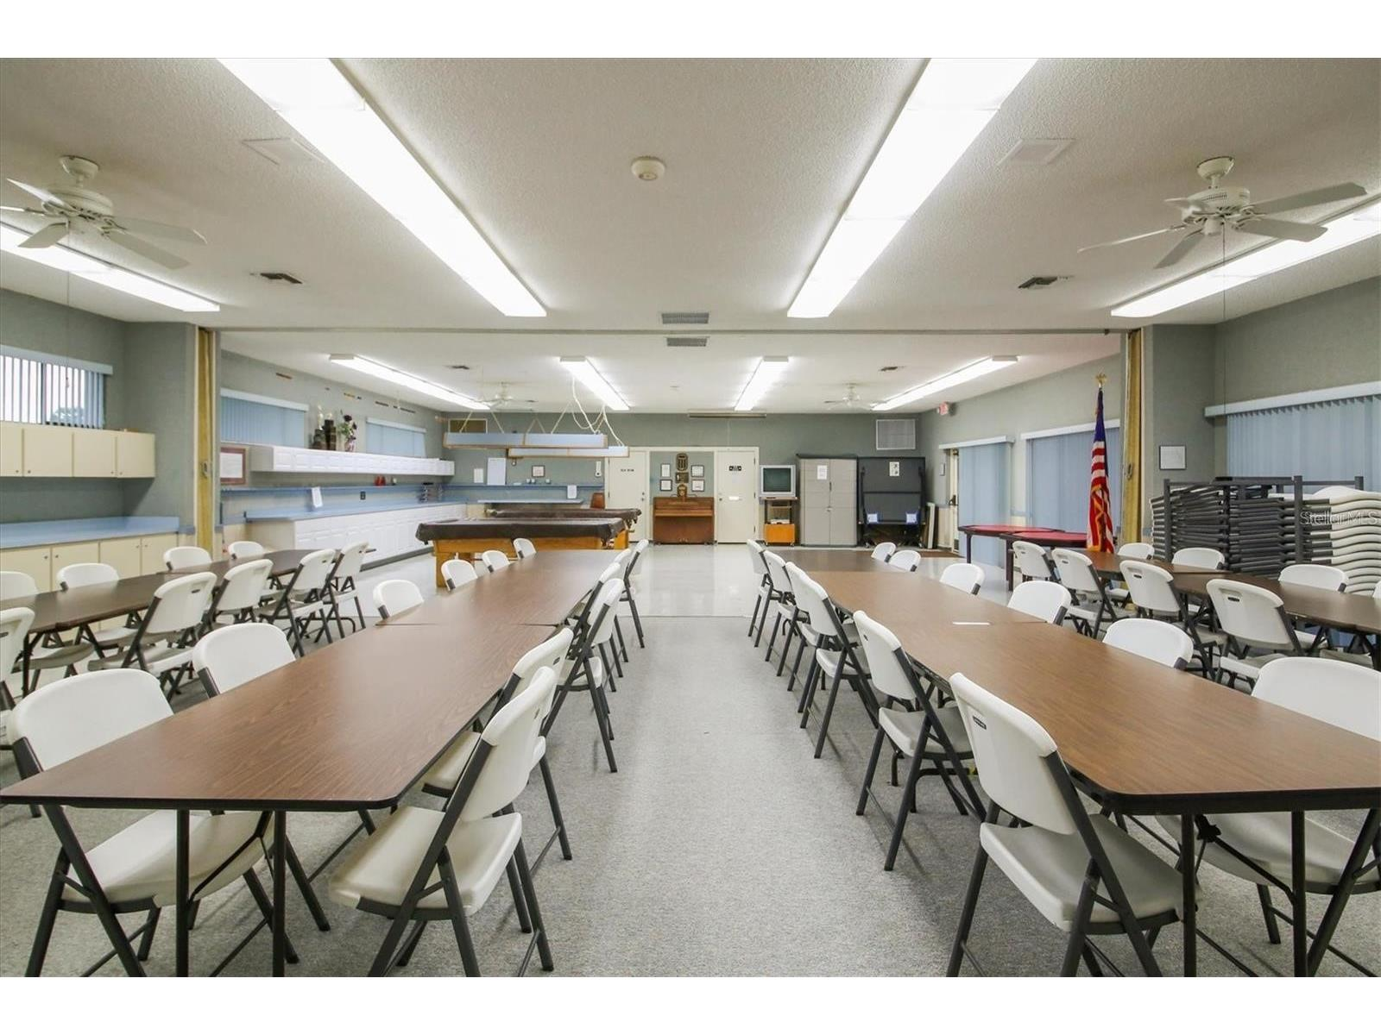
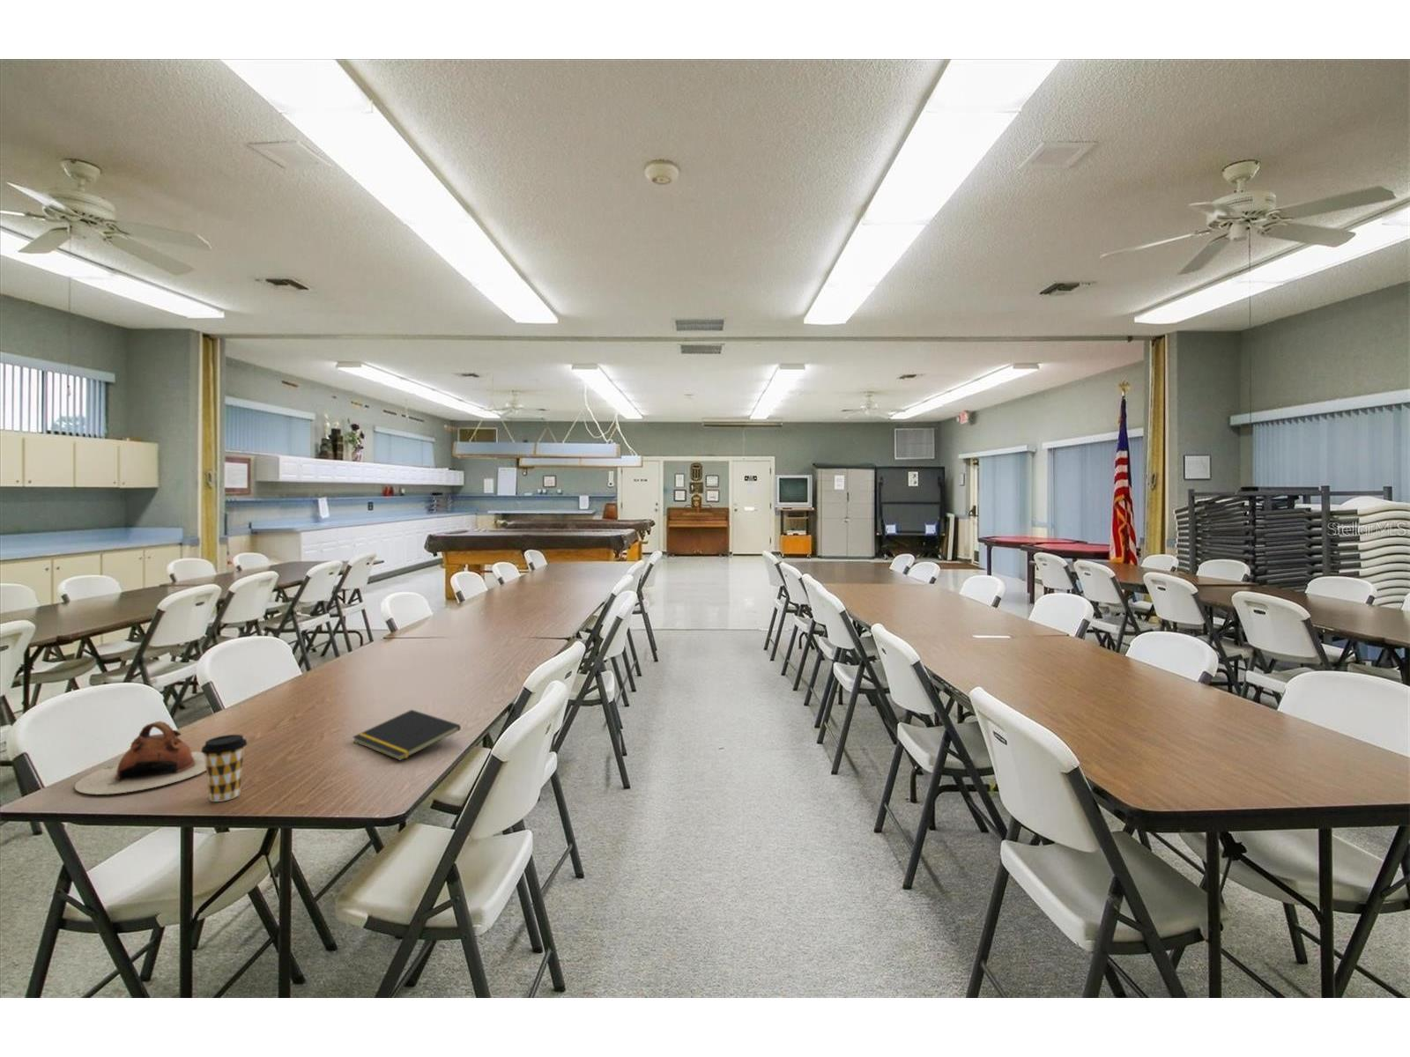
+ coffee cup [200,734,249,803]
+ teapot [73,721,207,795]
+ notepad [352,709,462,762]
